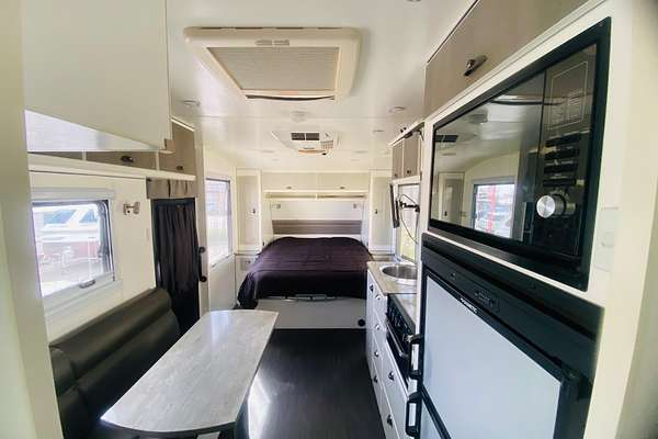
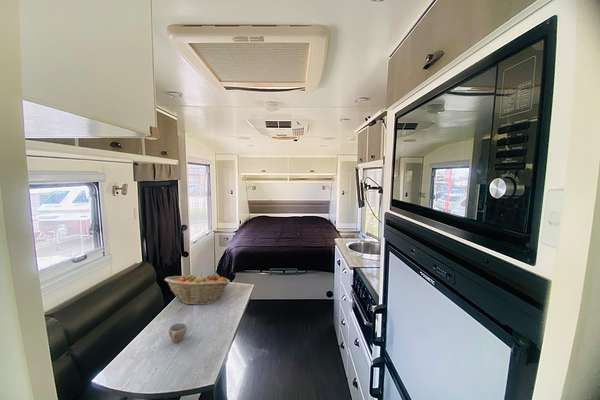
+ cup [168,322,188,343]
+ fruit basket [163,272,231,306]
